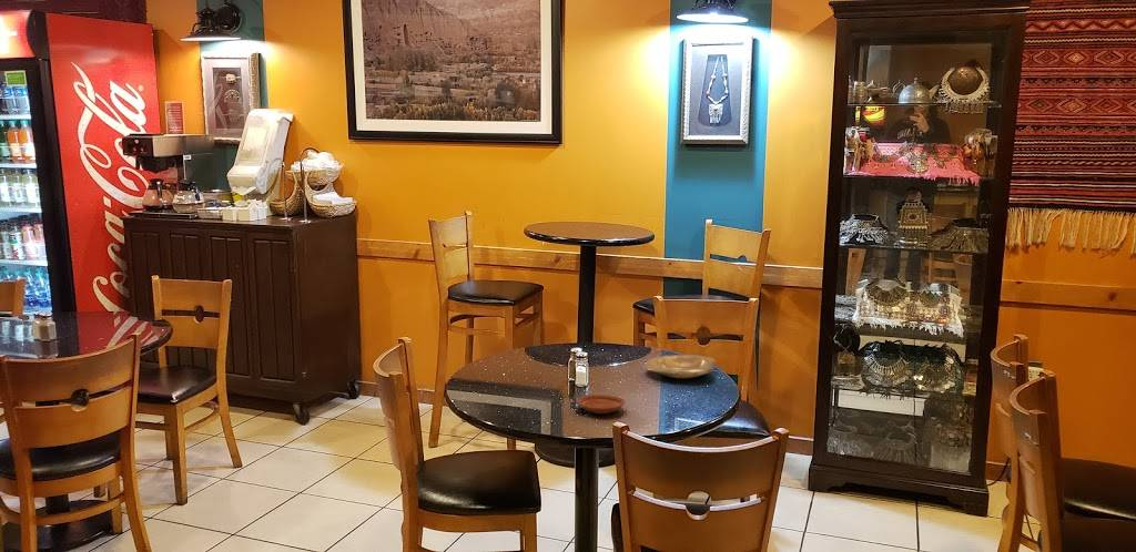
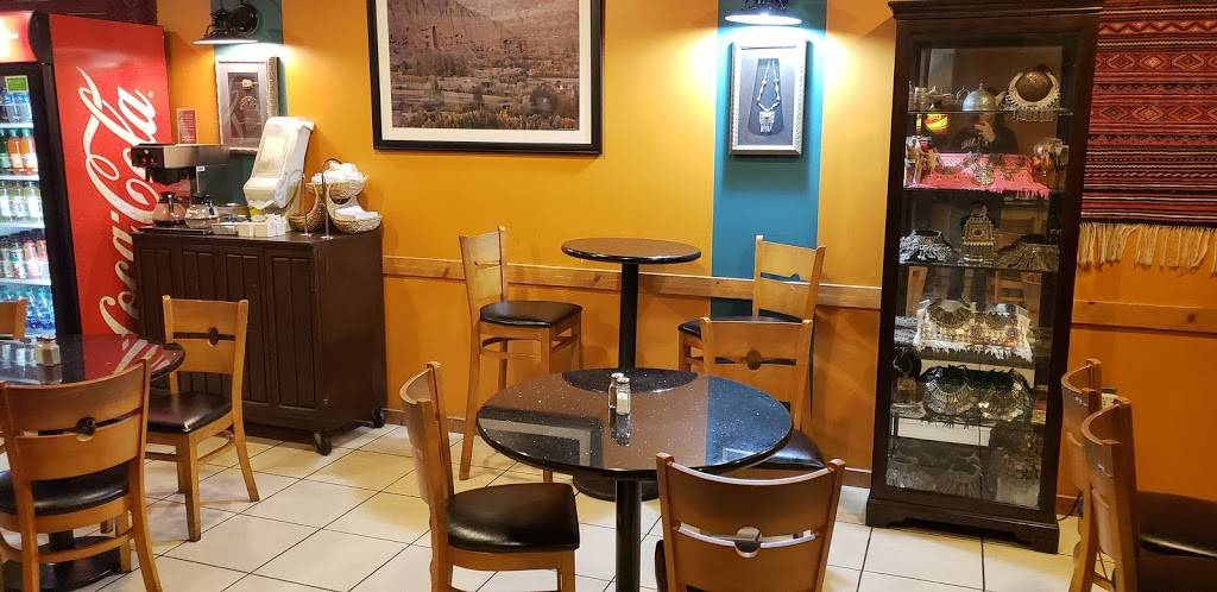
- plate [643,354,717,379]
- plate [576,393,626,415]
